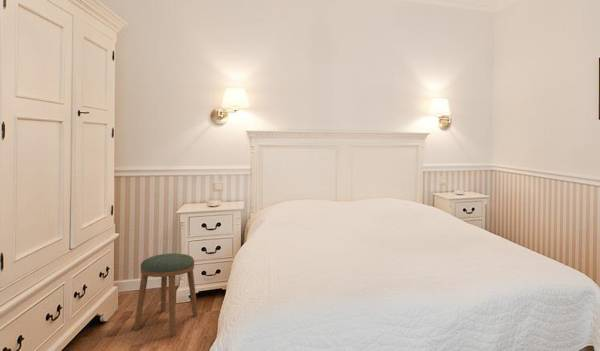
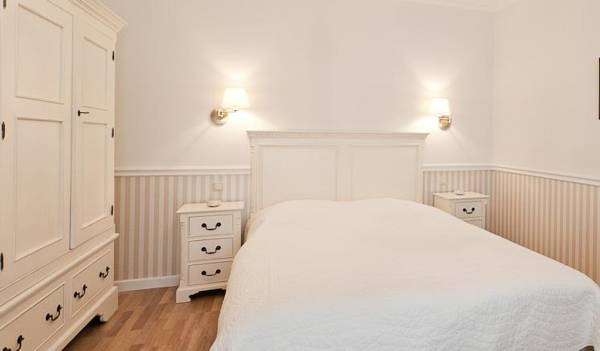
- stool [133,252,199,336]
